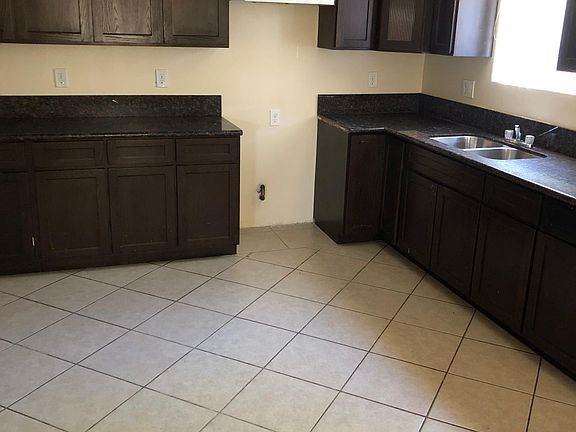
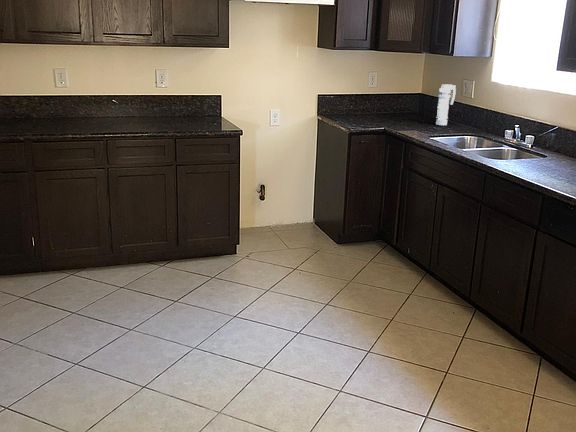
+ smoke grenade [435,83,457,126]
